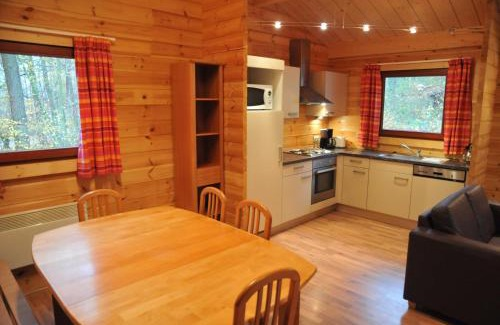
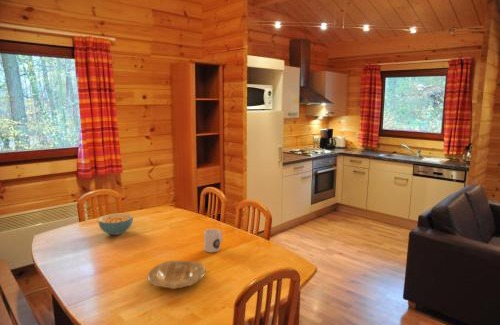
+ mug [203,228,223,253]
+ plate [147,260,207,290]
+ cereal bowl [97,212,134,236]
